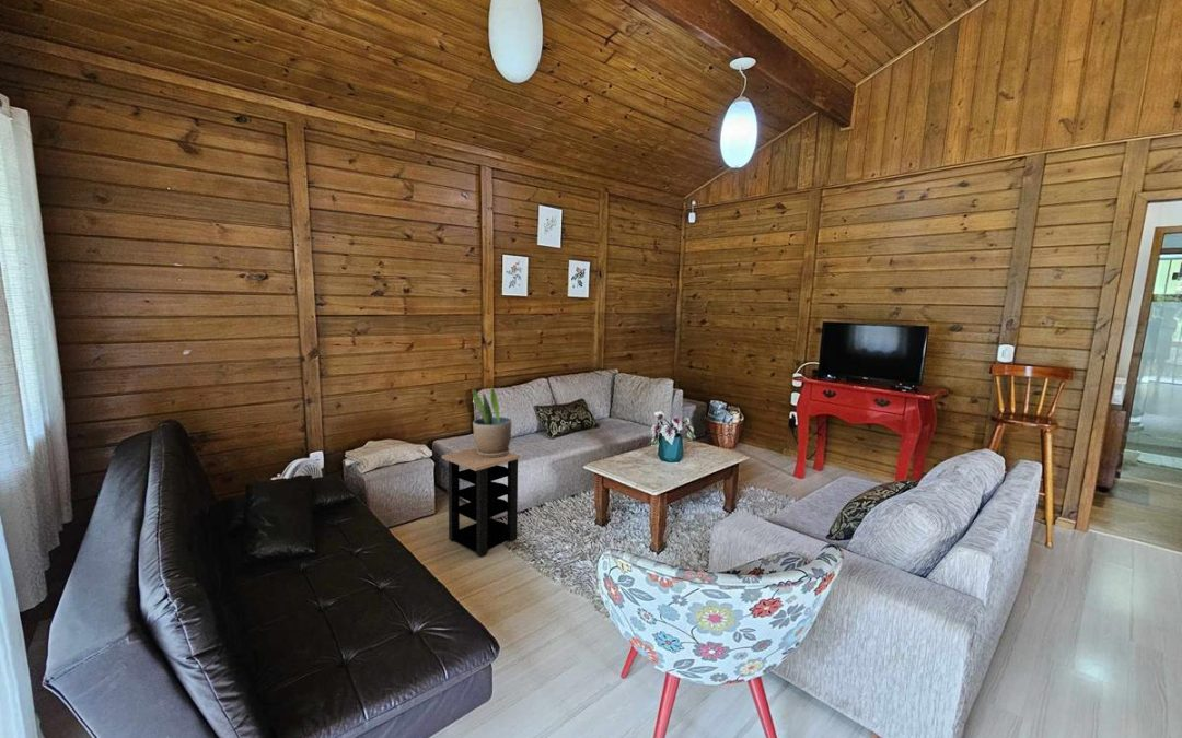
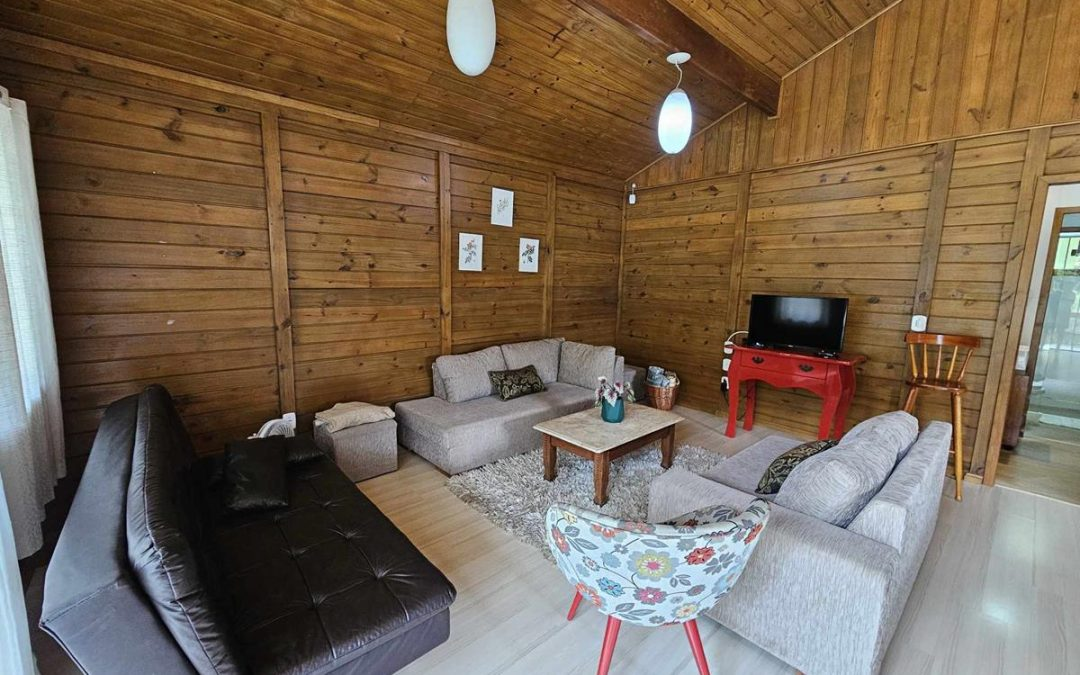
- potted plant [472,386,512,457]
- side table [441,446,521,558]
